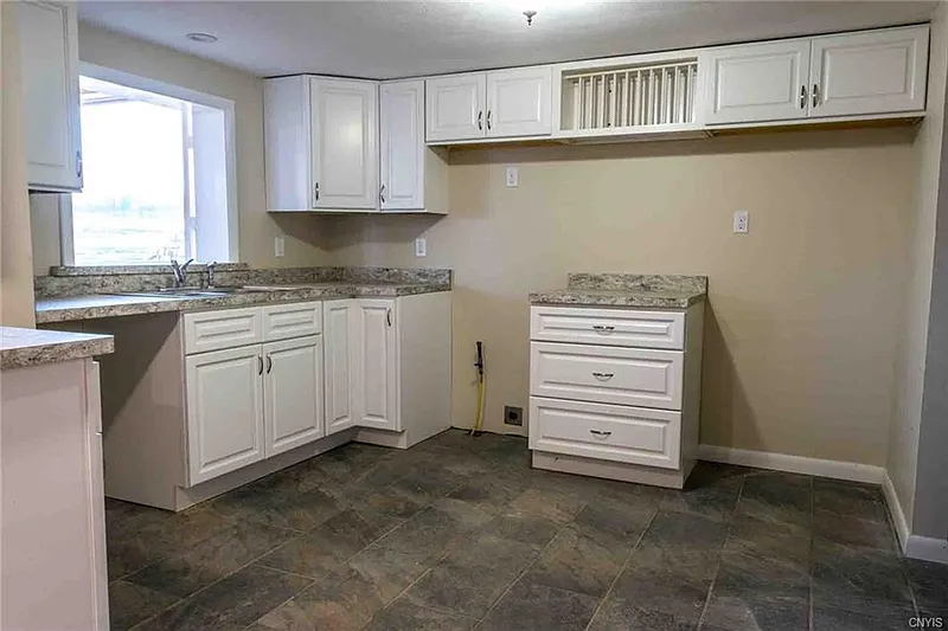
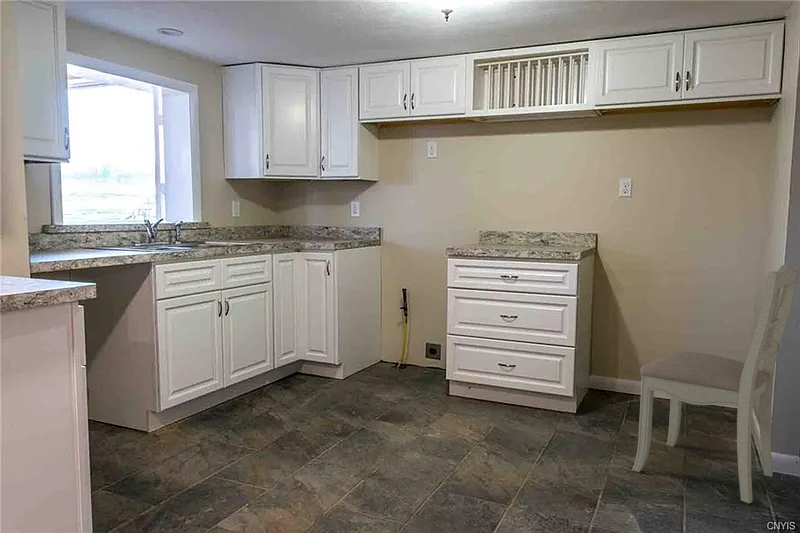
+ dining chair [631,264,800,504]
